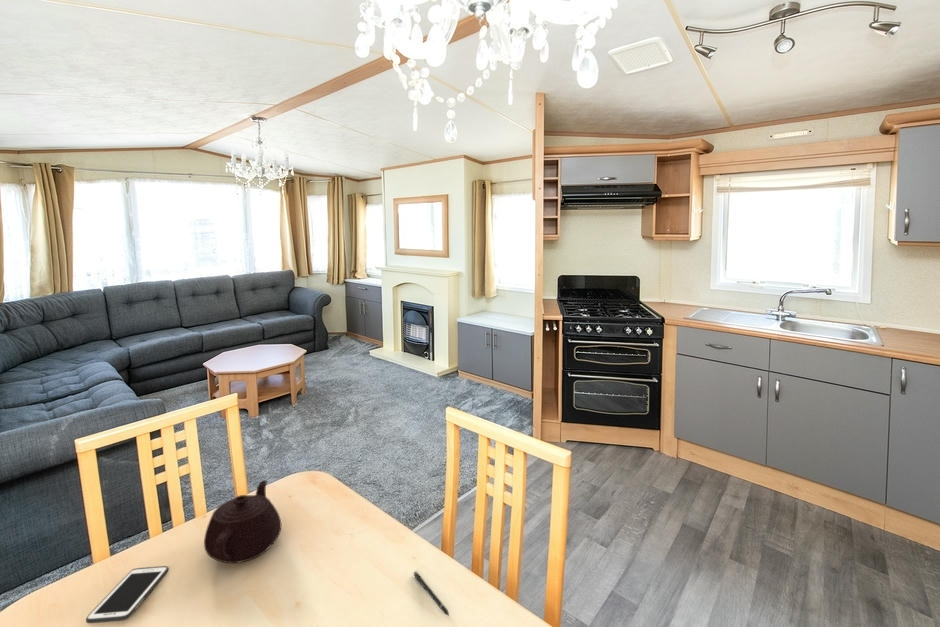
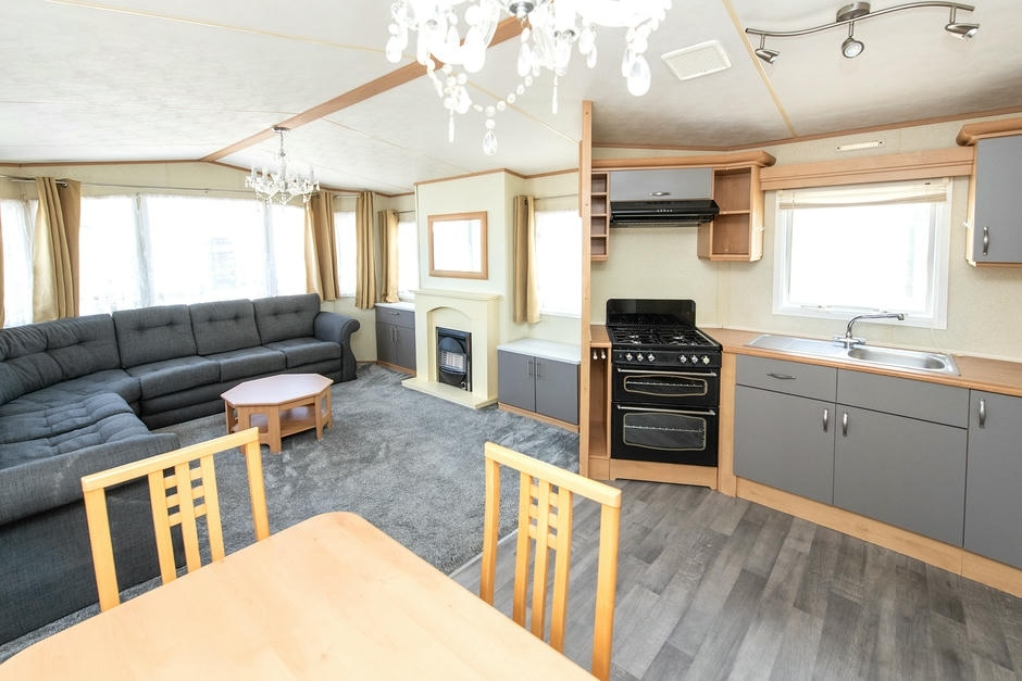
- pen [413,571,450,616]
- teapot [203,479,282,564]
- cell phone [85,565,169,624]
